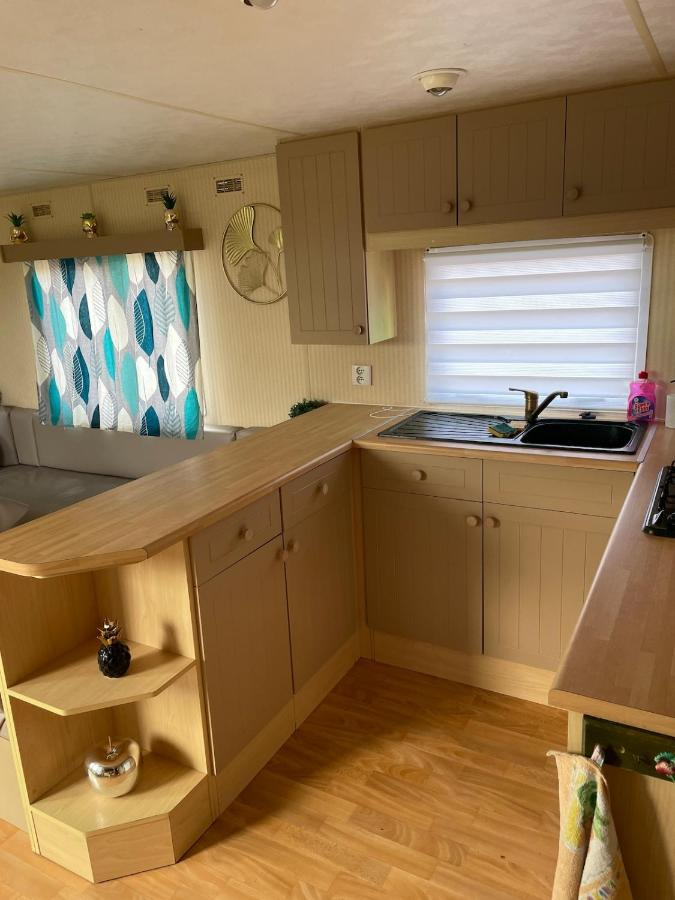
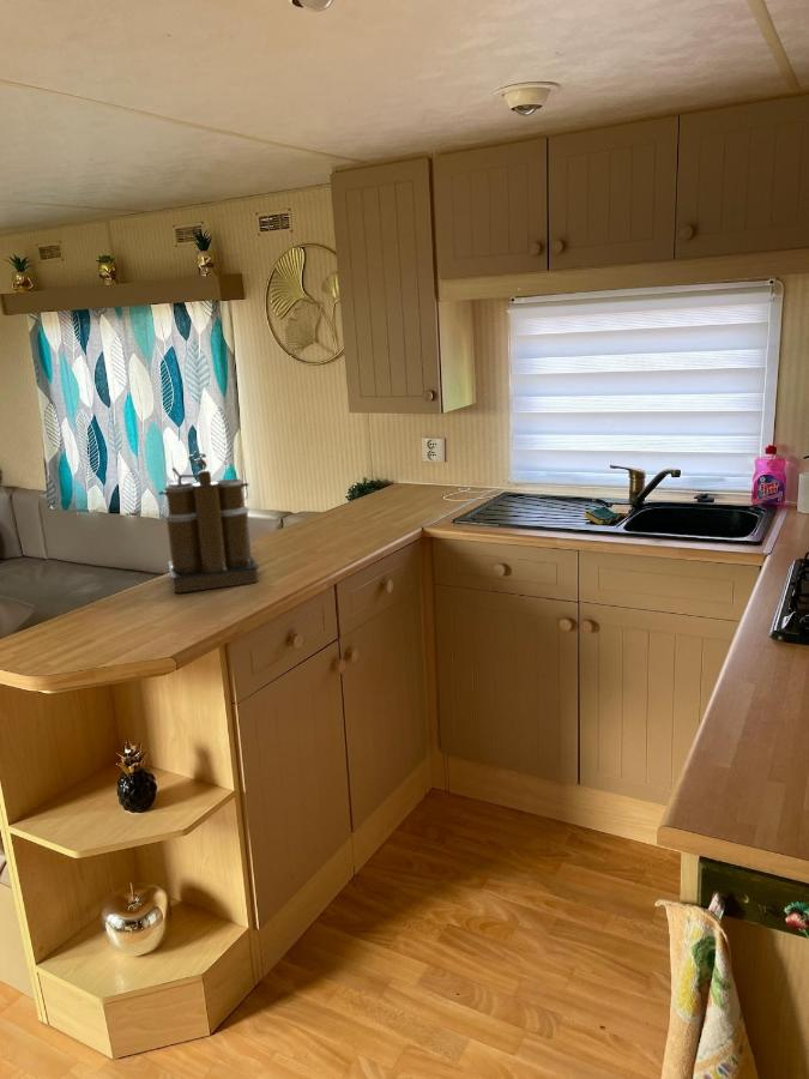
+ coffee maker [157,451,260,593]
